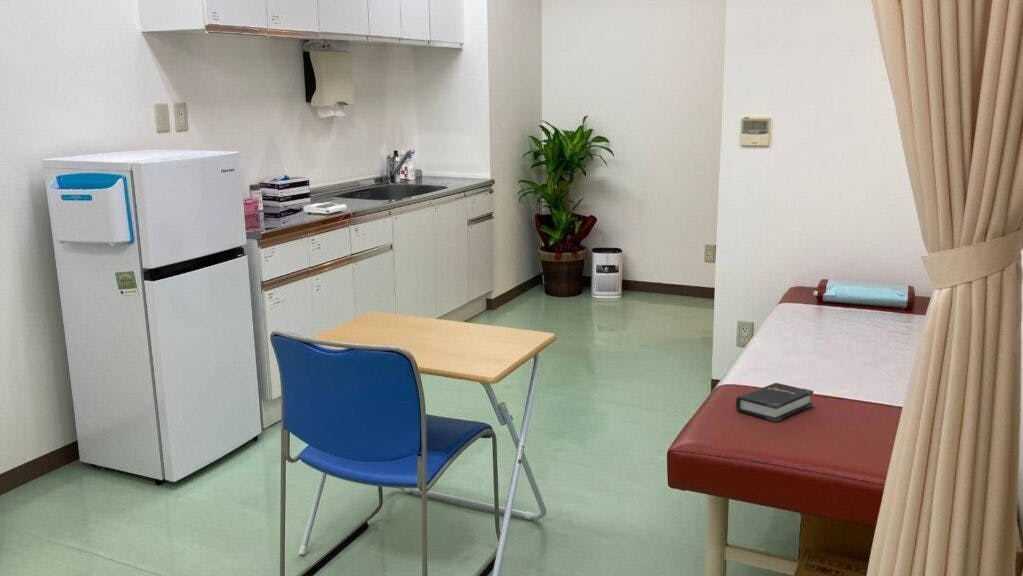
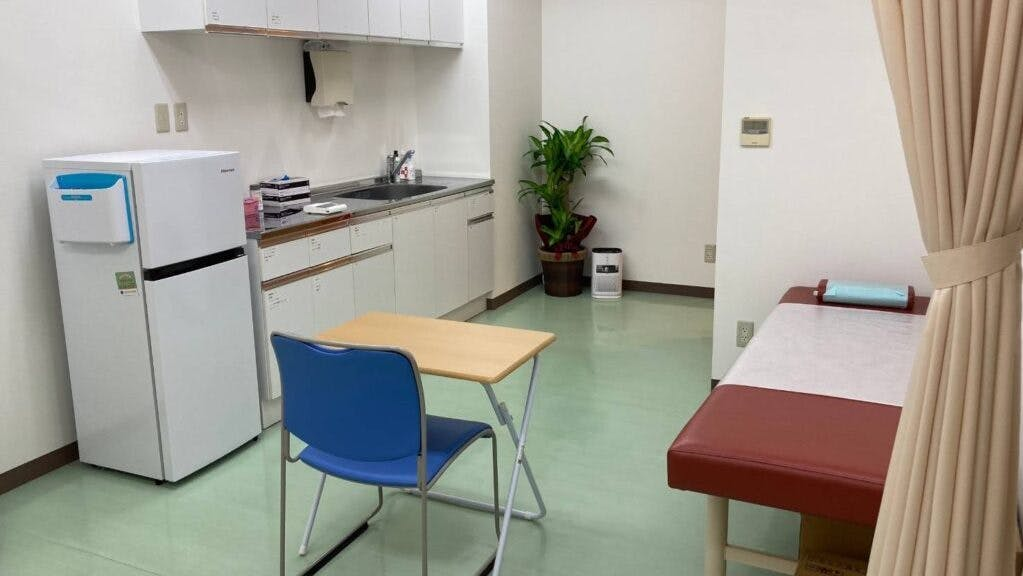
- hardback book [735,382,814,423]
